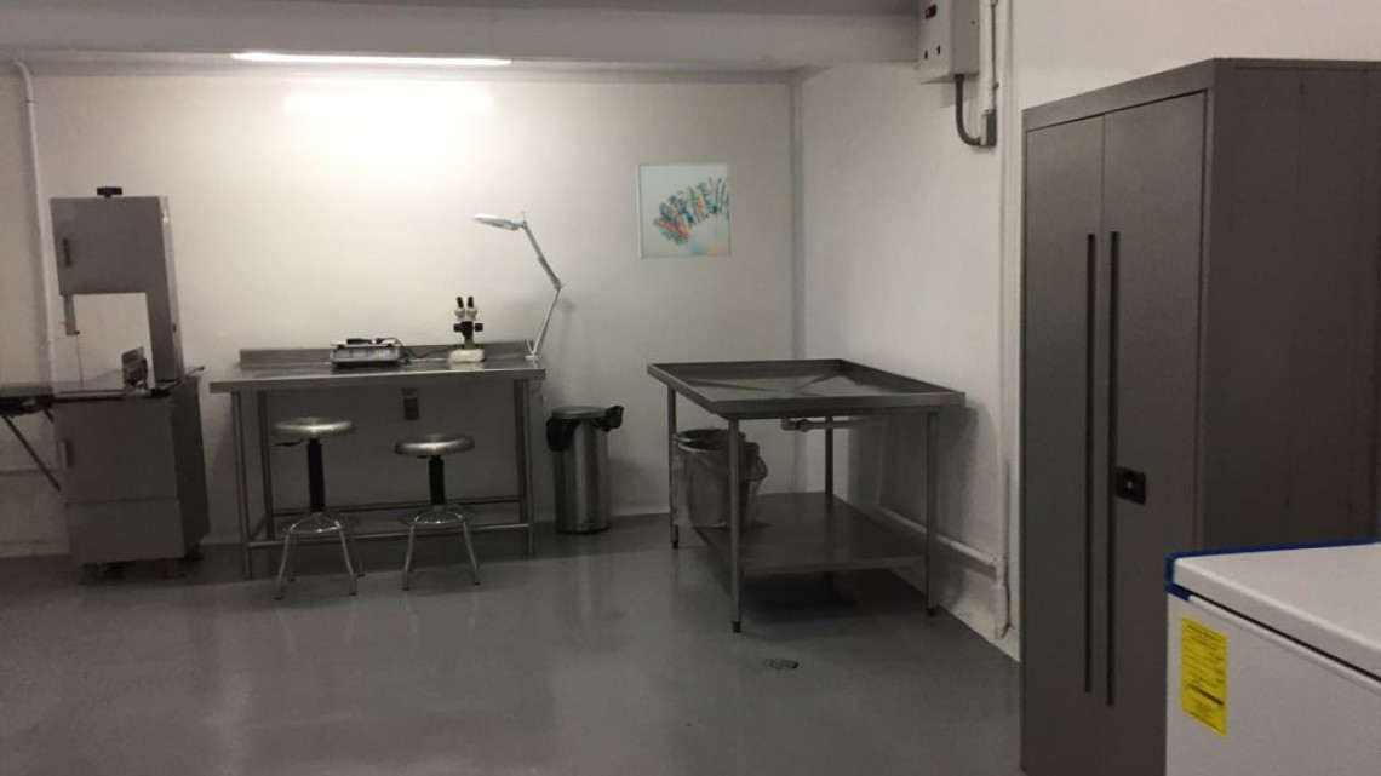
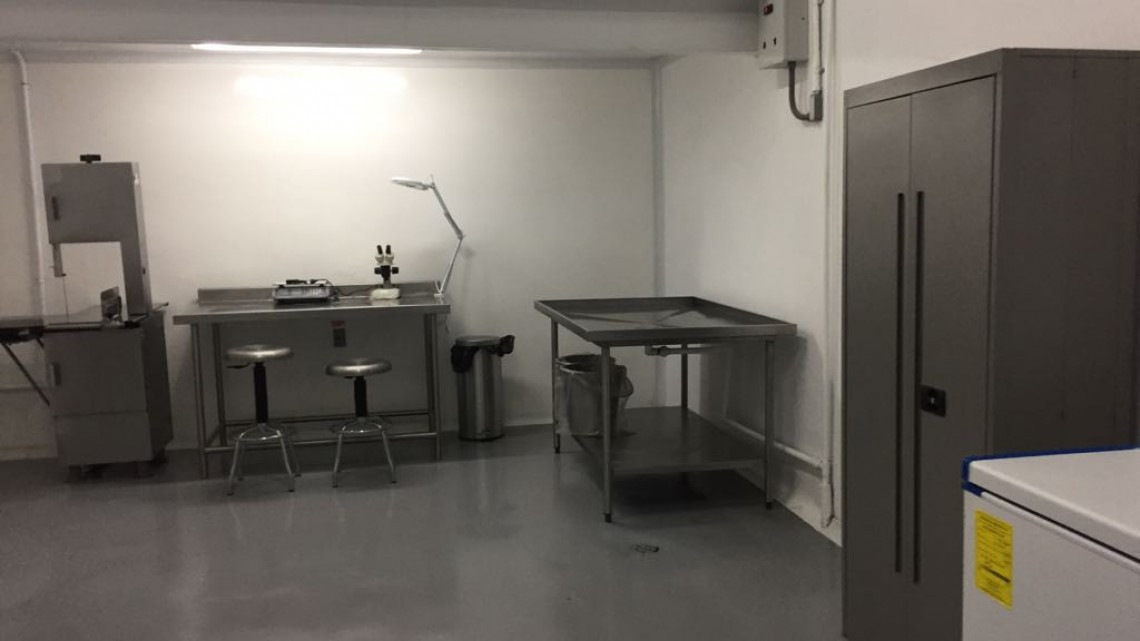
- wall art [635,161,734,260]
